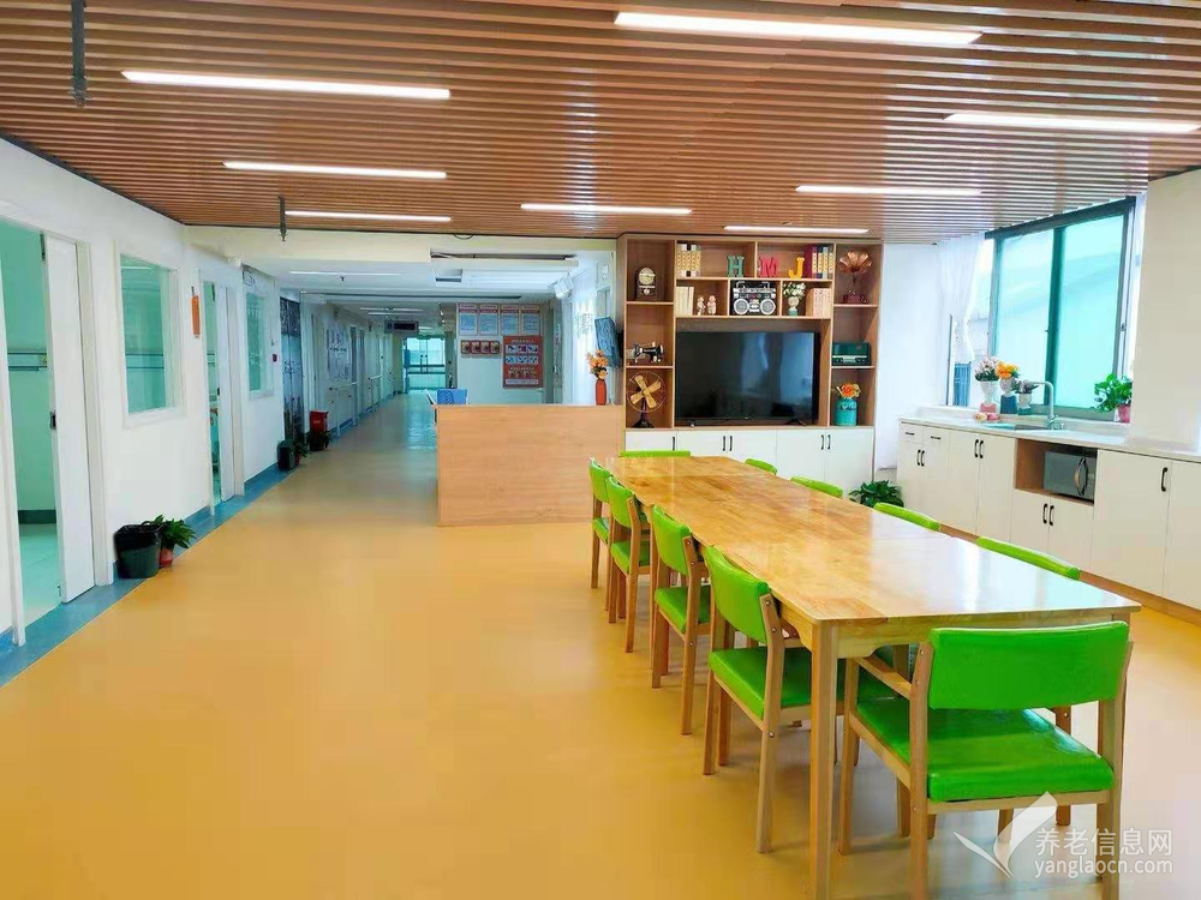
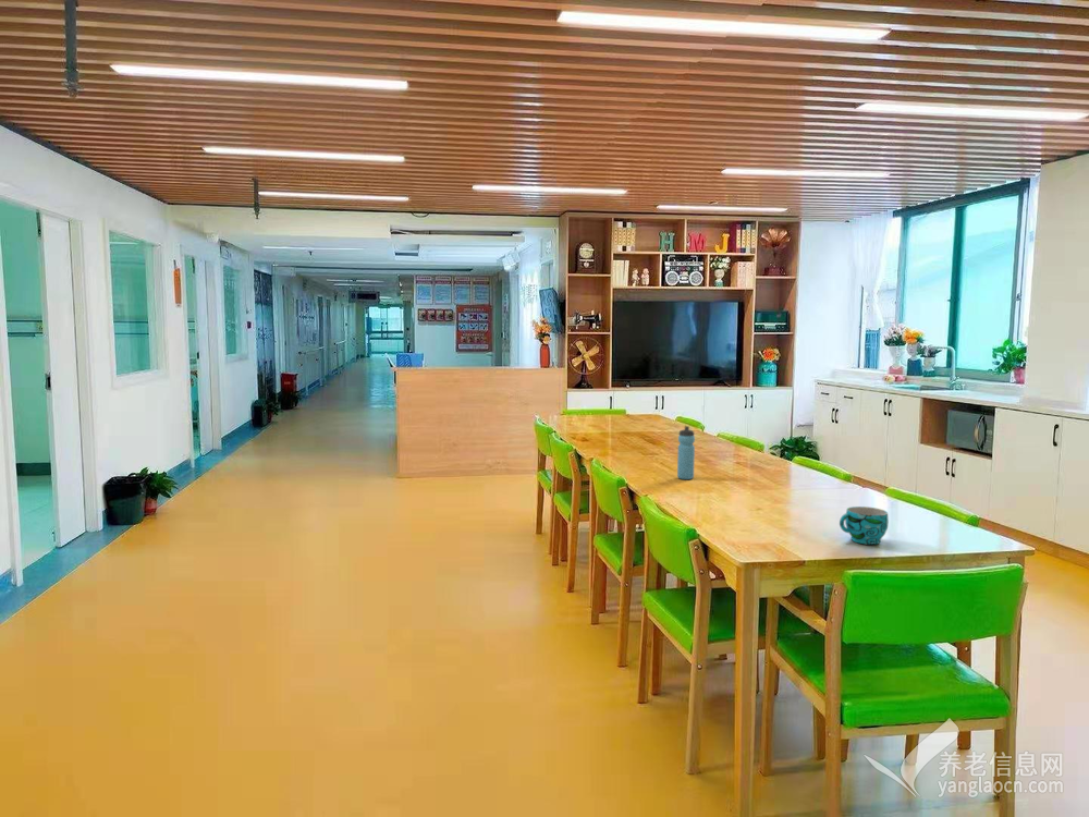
+ water bottle [676,425,696,480]
+ cup [839,505,890,546]
